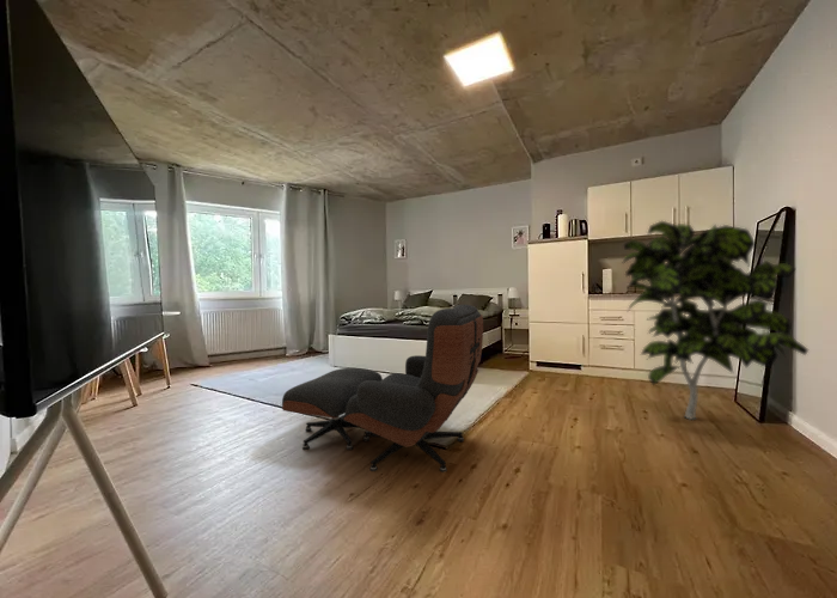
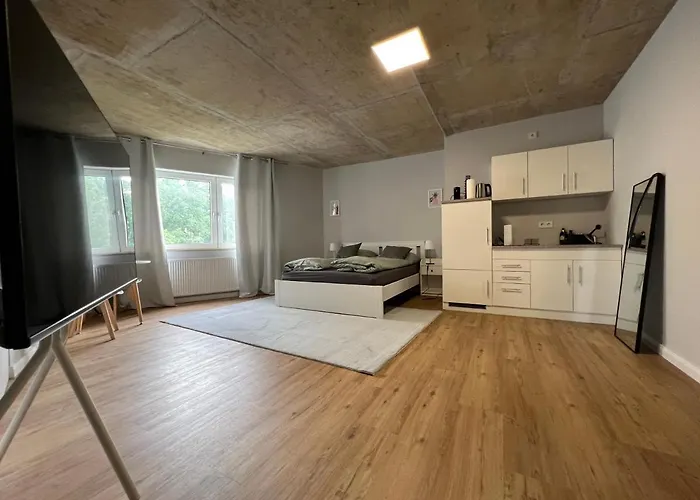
- indoor plant [621,220,809,421]
- lounge chair [281,304,484,474]
